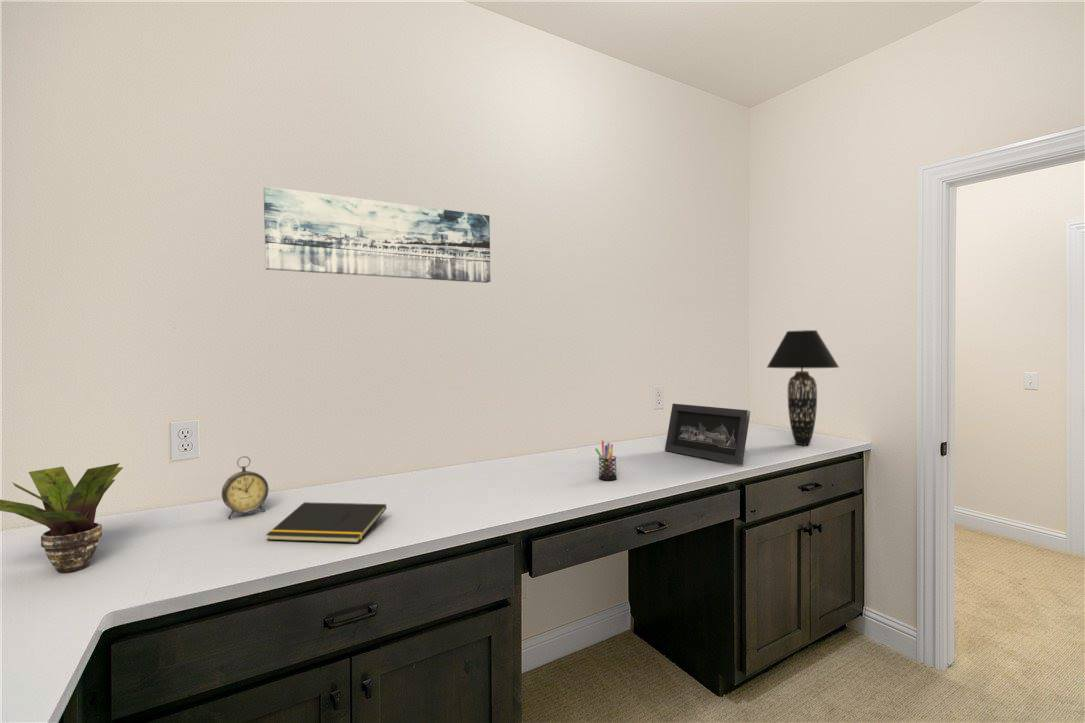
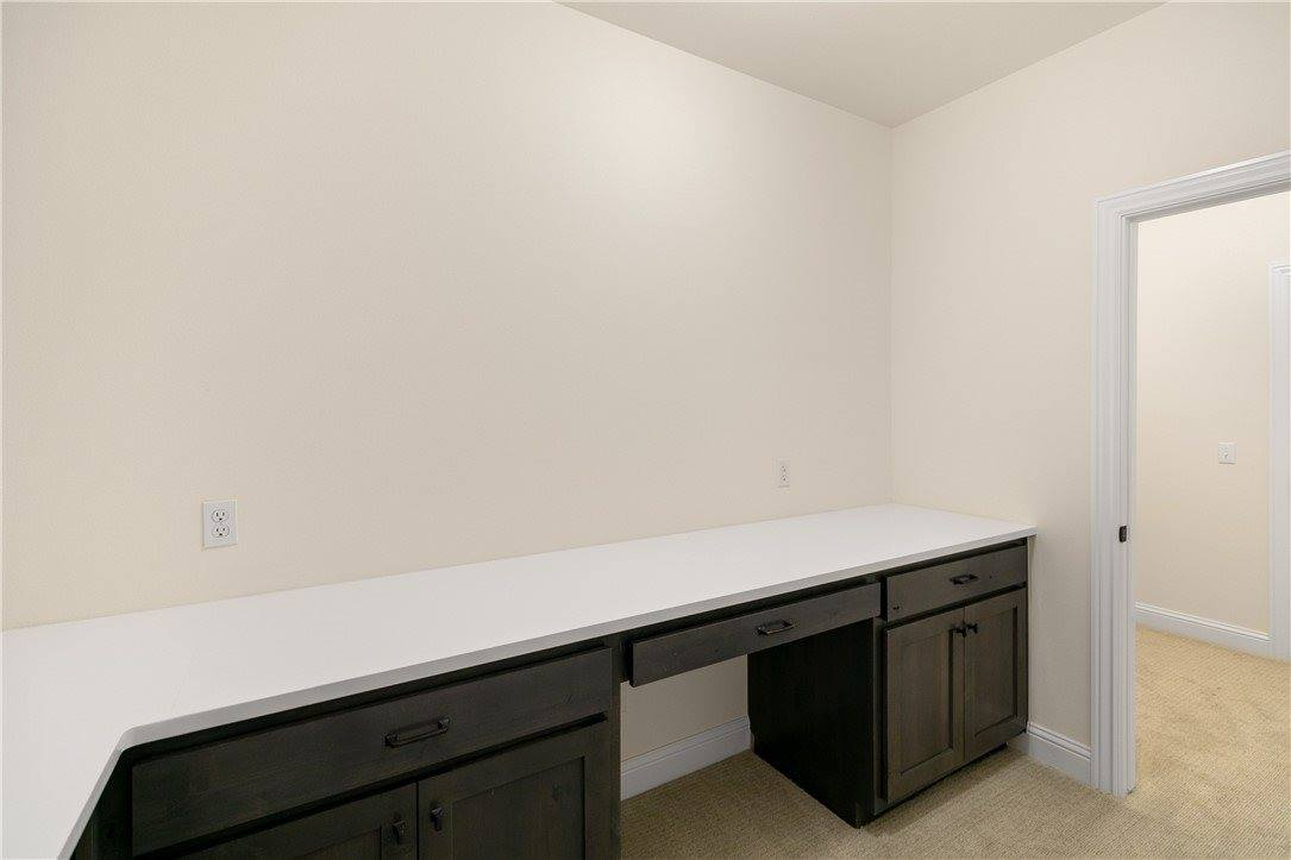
- wall art [263,185,492,284]
- picture frame [664,403,751,466]
- notepad [265,501,387,544]
- potted plant [0,462,124,573]
- alarm clock [221,455,270,519]
- table lamp [766,329,840,446]
- pen holder [594,440,618,481]
